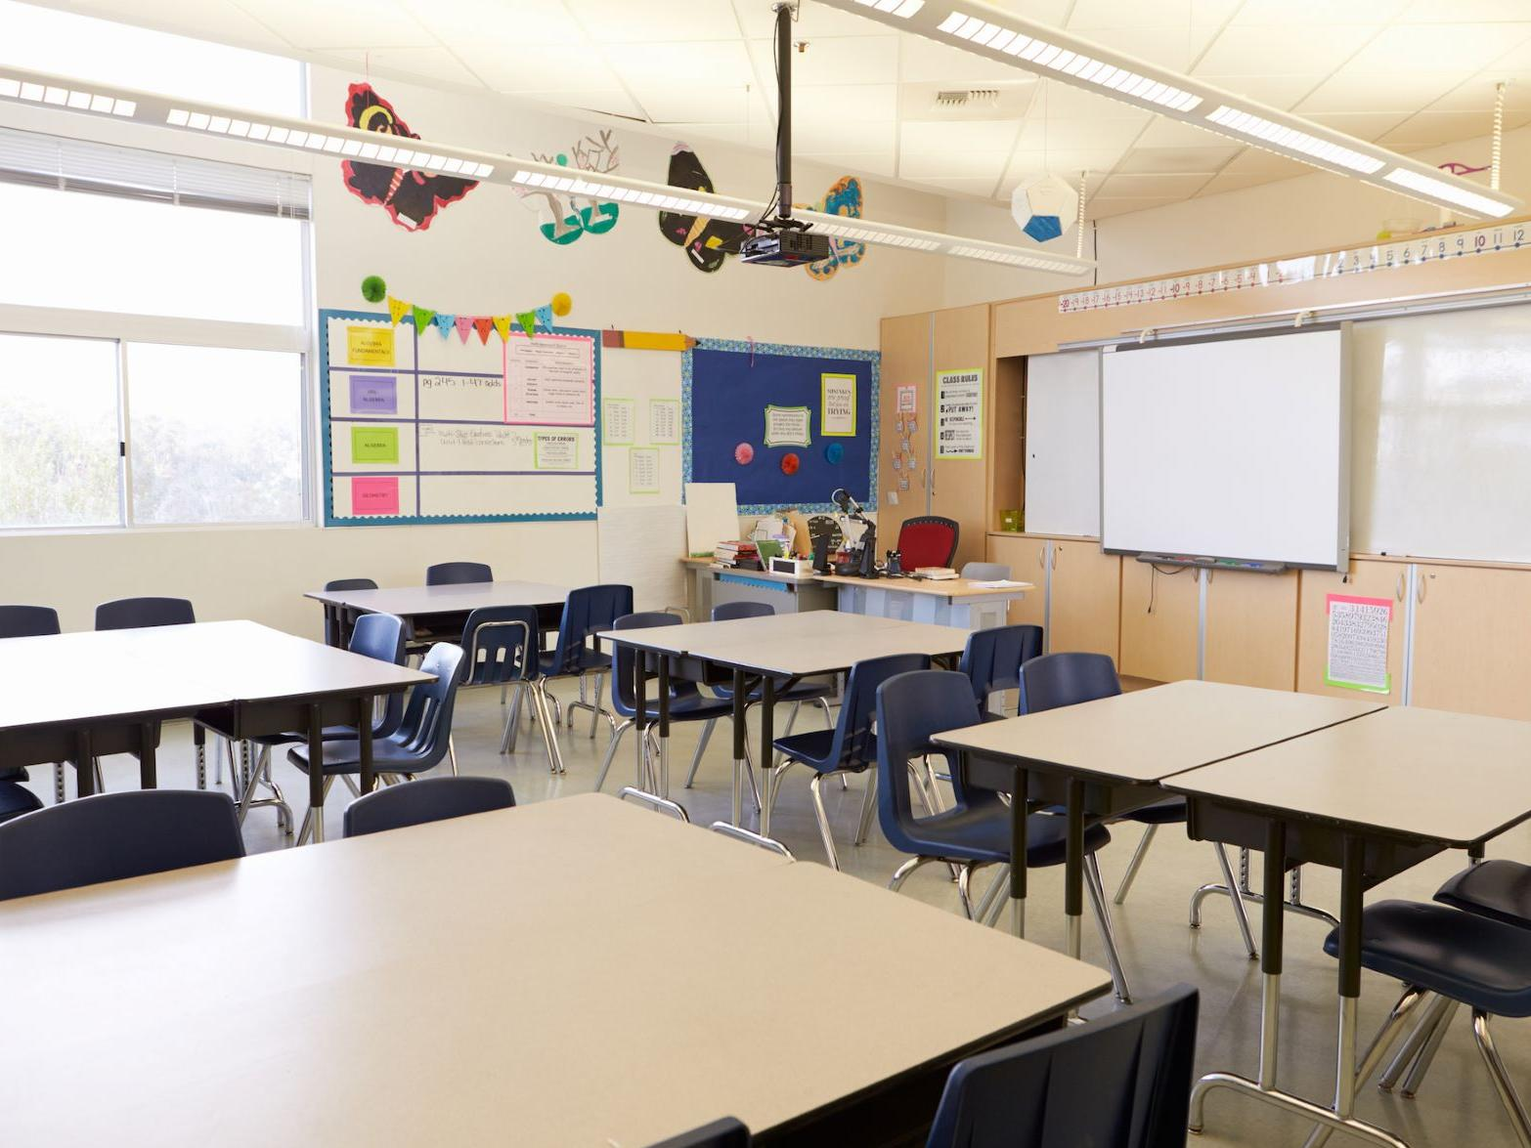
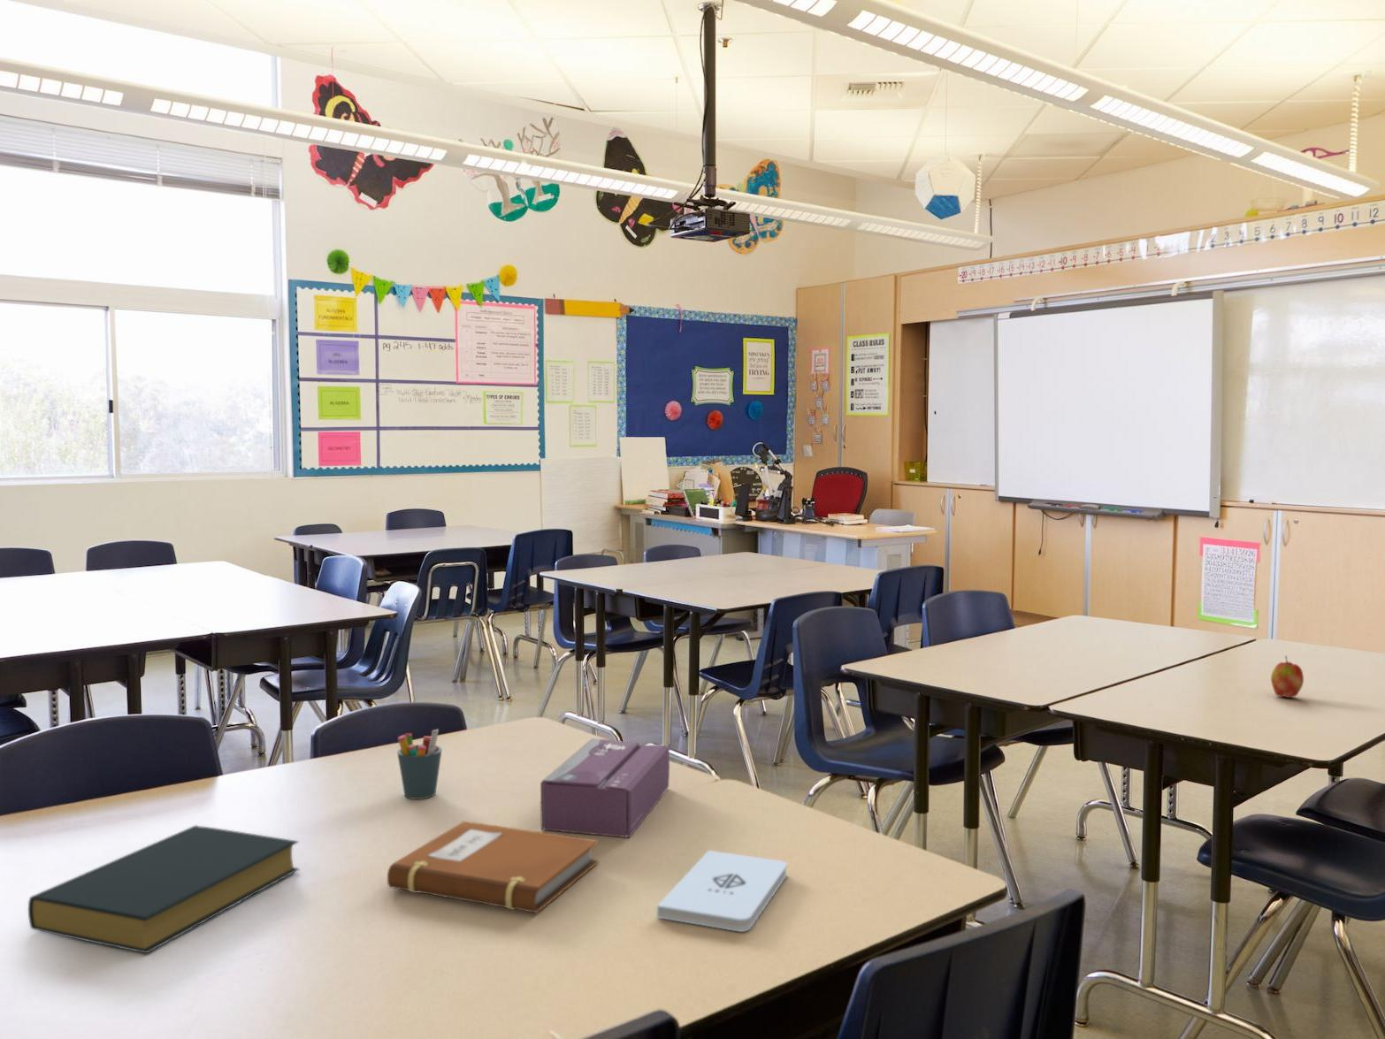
+ notebook [386,821,599,913]
+ apple [1270,655,1304,698]
+ notepad [656,850,788,933]
+ tissue box [539,738,670,838]
+ pen holder [396,729,443,800]
+ hardback book [27,825,300,954]
